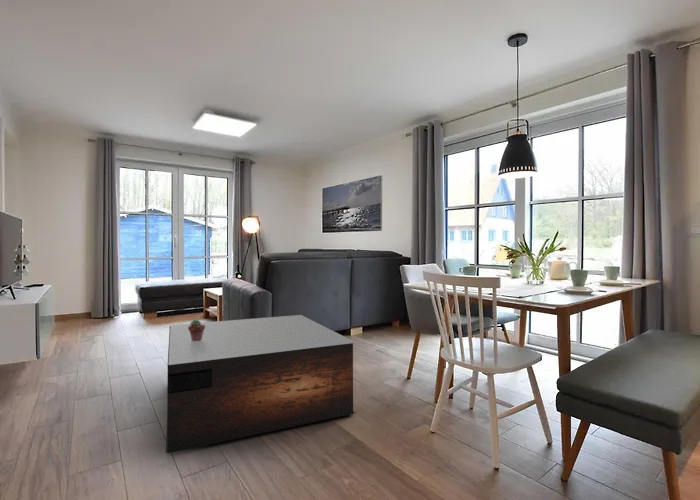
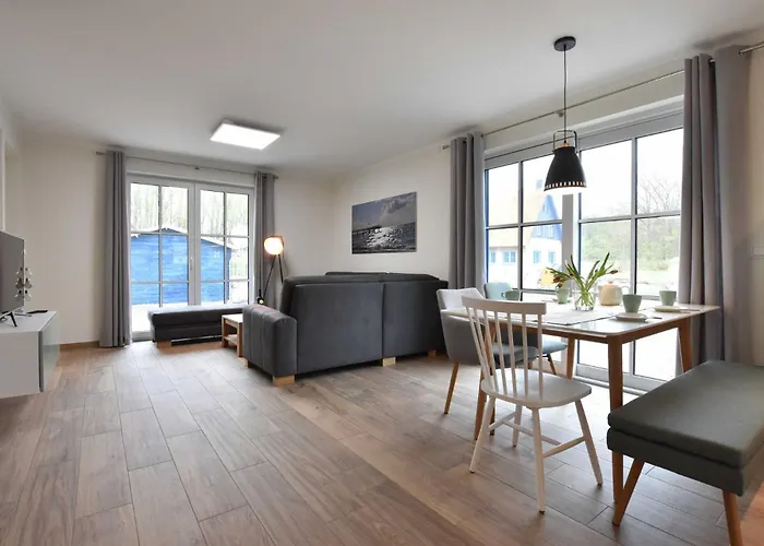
- potted succulent [188,319,205,342]
- coffee table [165,314,357,454]
